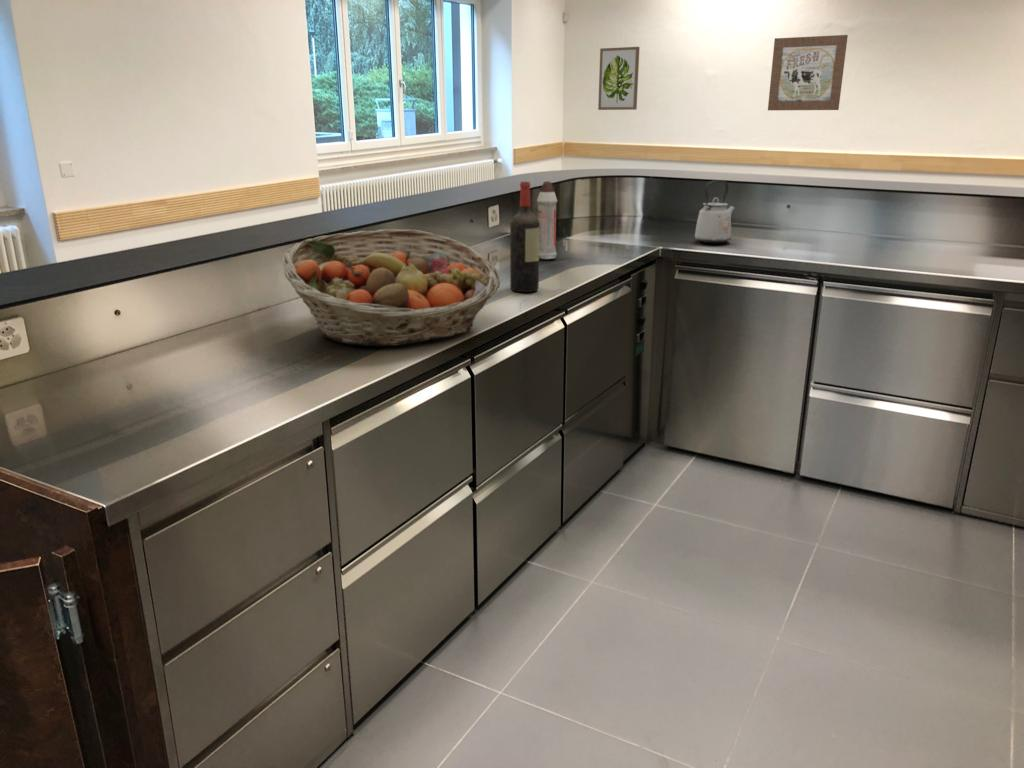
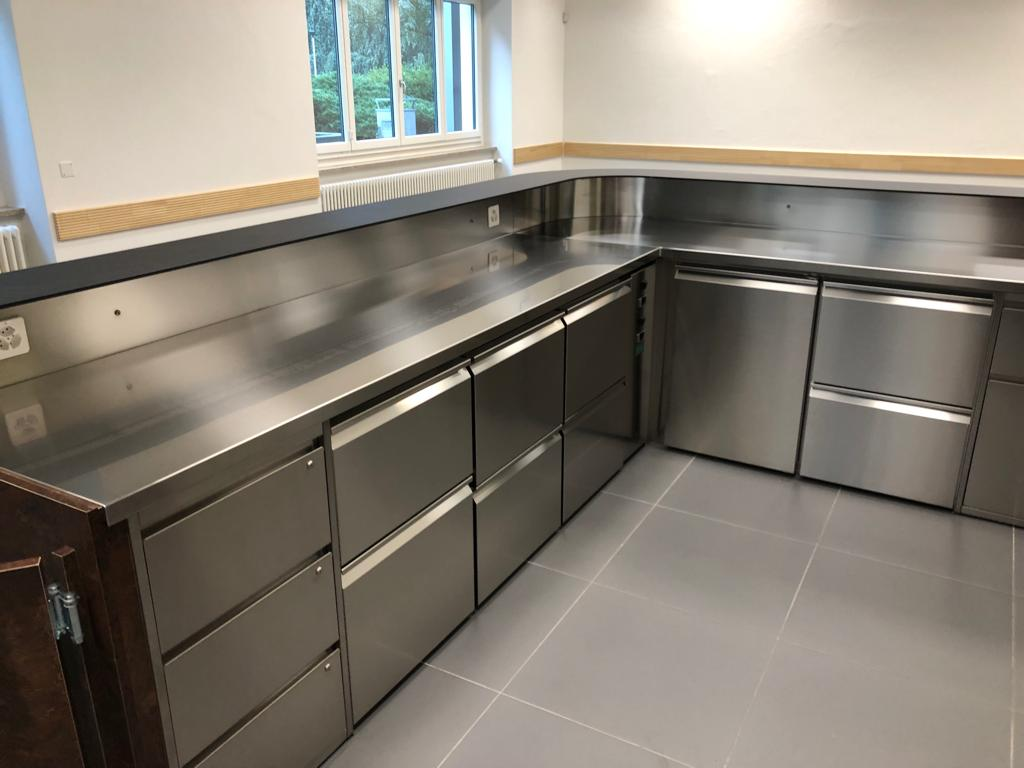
- spray bottle [536,180,558,260]
- wall art [767,34,849,111]
- kettle [694,179,735,244]
- wall art [597,46,641,111]
- fruit basket [282,228,501,347]
- wine bottle [509,180,540,293]
